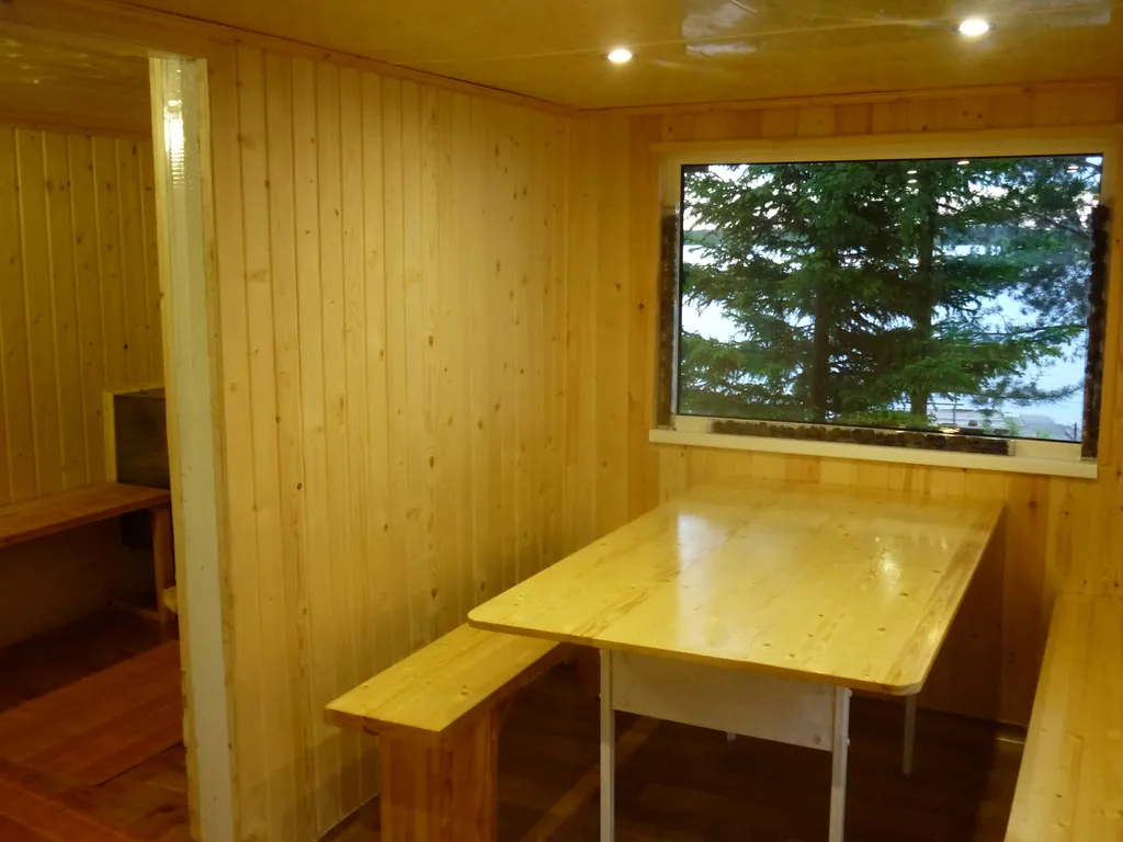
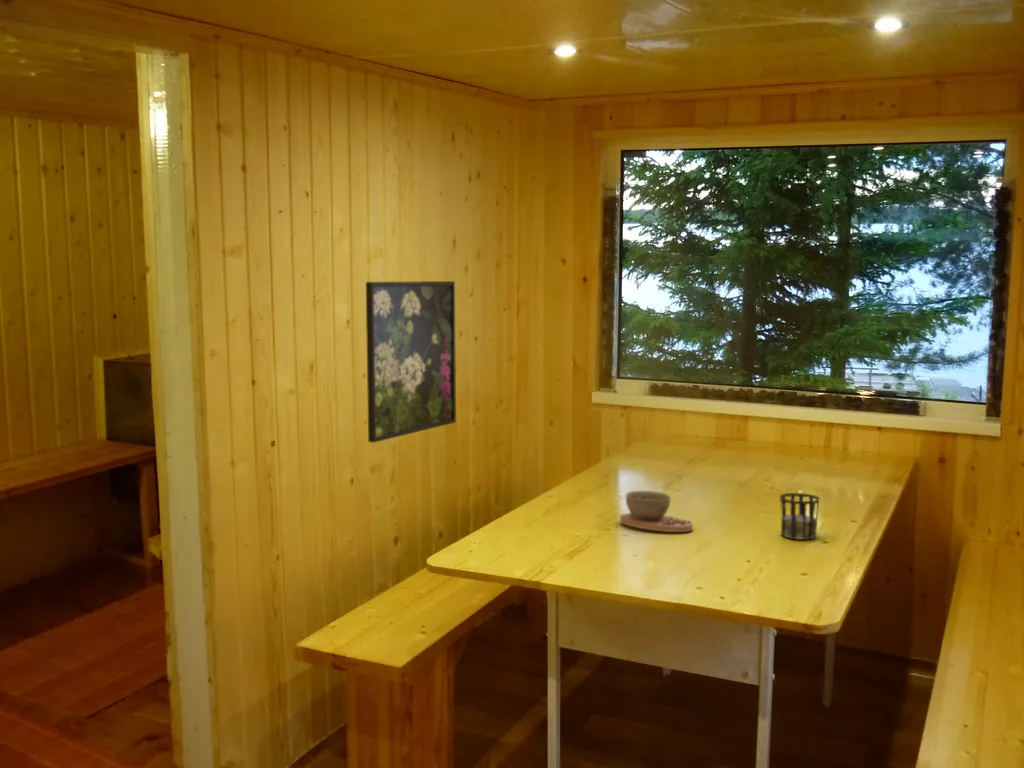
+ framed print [365,280,457,444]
+ bowl [619,490,694,533]
+ cup [779,492,820,541]
